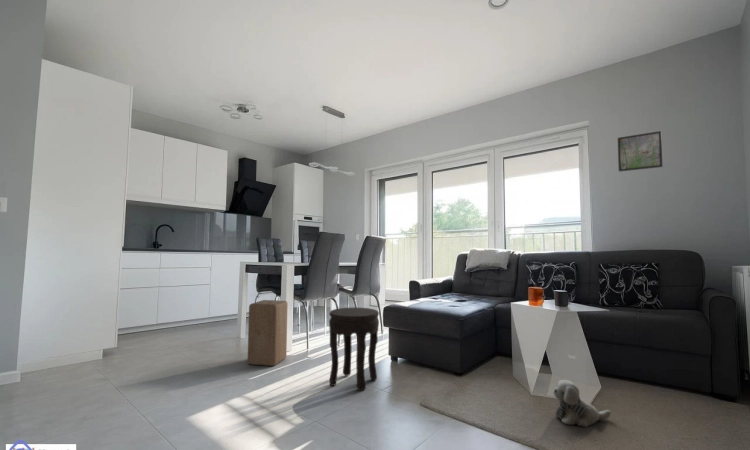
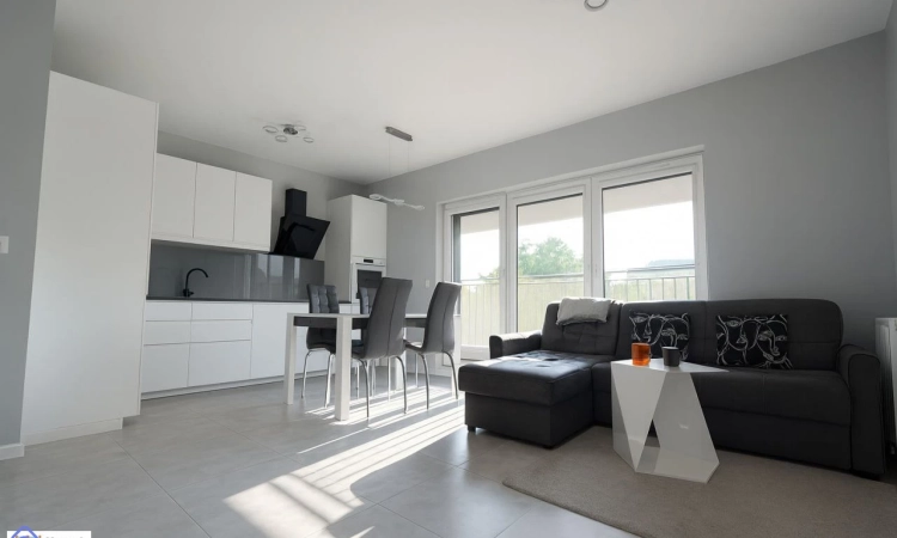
- side table [328,306,380,392]
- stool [247,299,289,367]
- plush toy [552,379,612,428]
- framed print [617,130,664,173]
